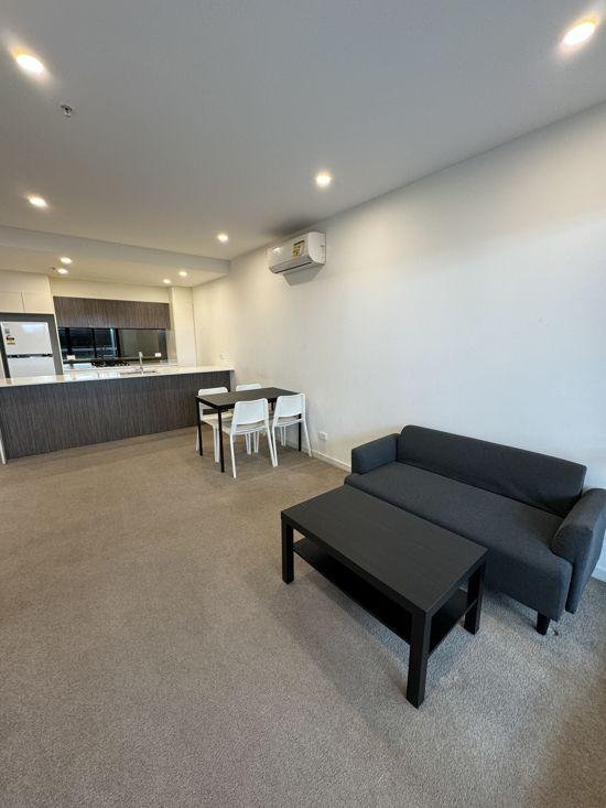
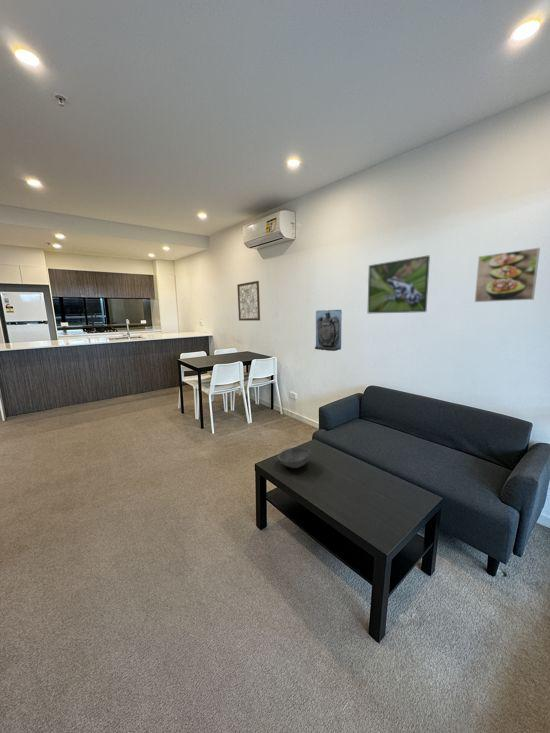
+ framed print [367,254,431,314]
+ wall art [236,280,261,322]
+ bowl [277,447,312,469]
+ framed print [474,247,541,303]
+ wall sculpture [314,309,343,352]
